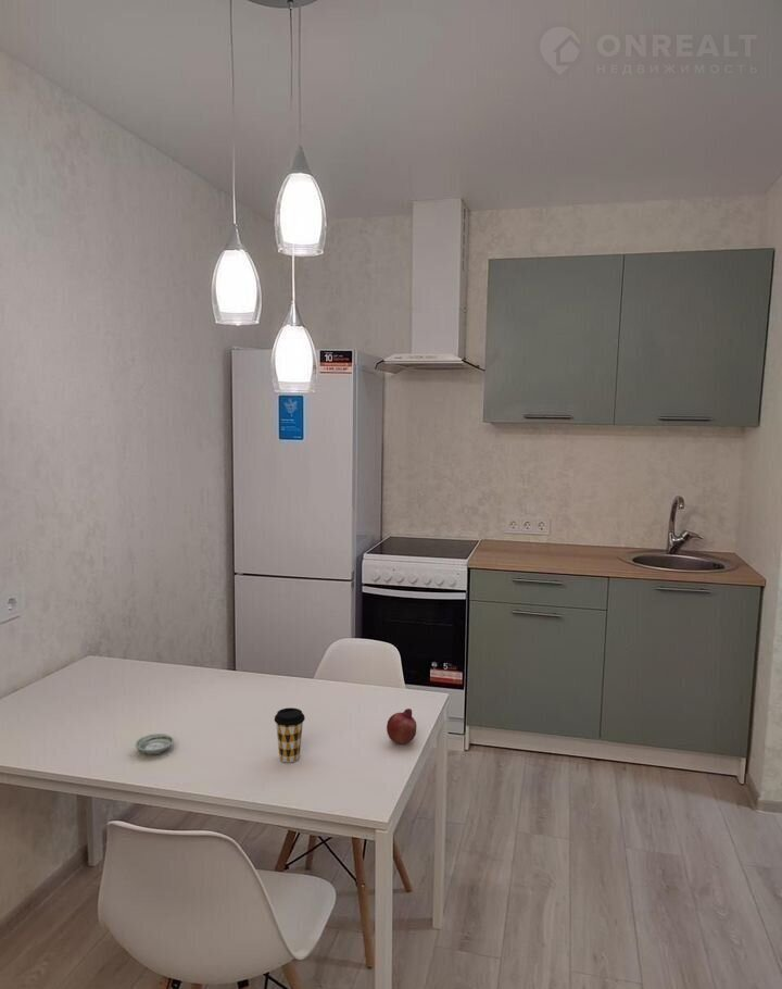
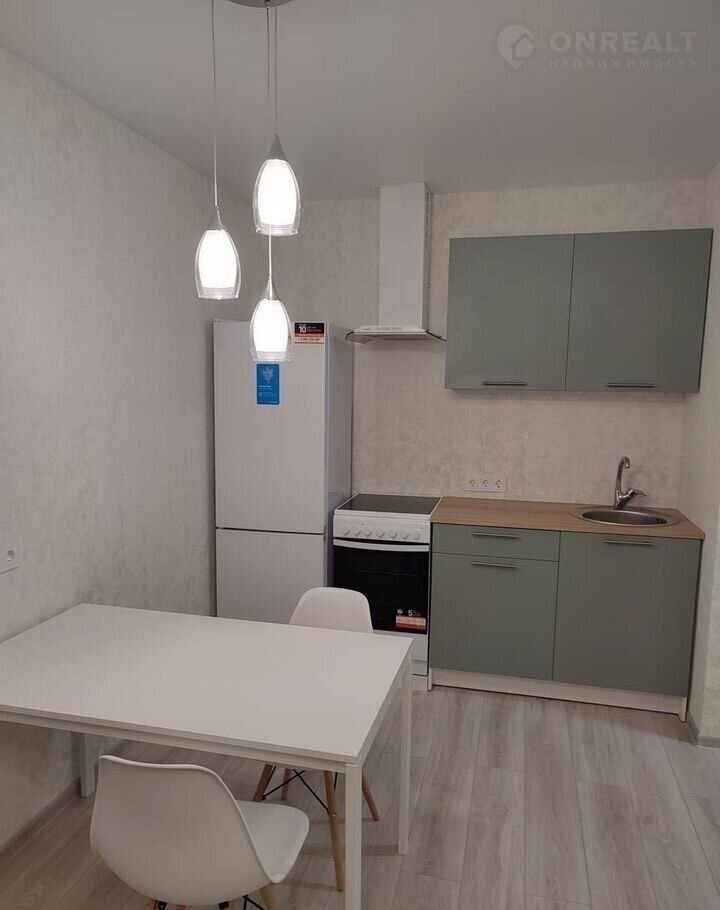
- coffee cup [274,706,306,763]
- saucer [134,733,175,755]
- fruit [386,708,417,744]
